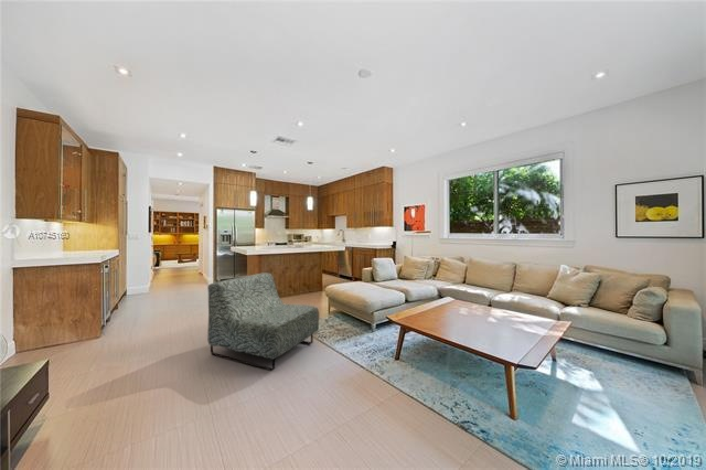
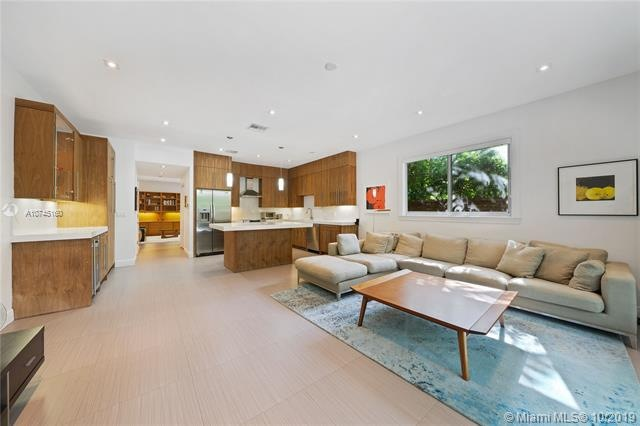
- armchair [206,271,320,372]
